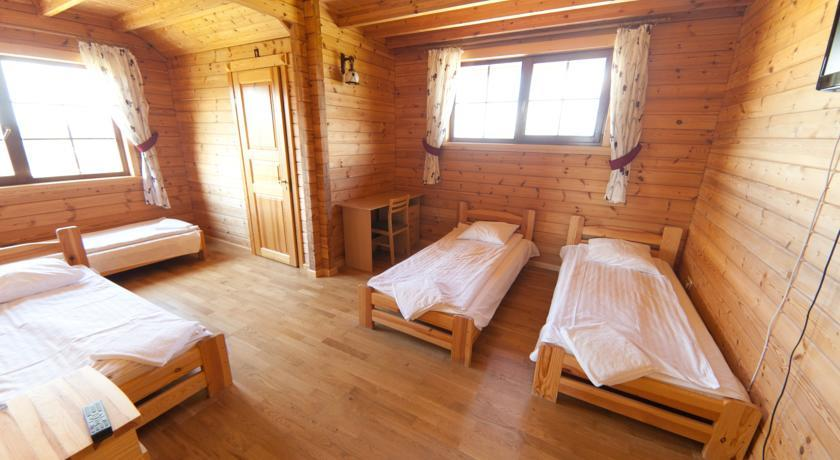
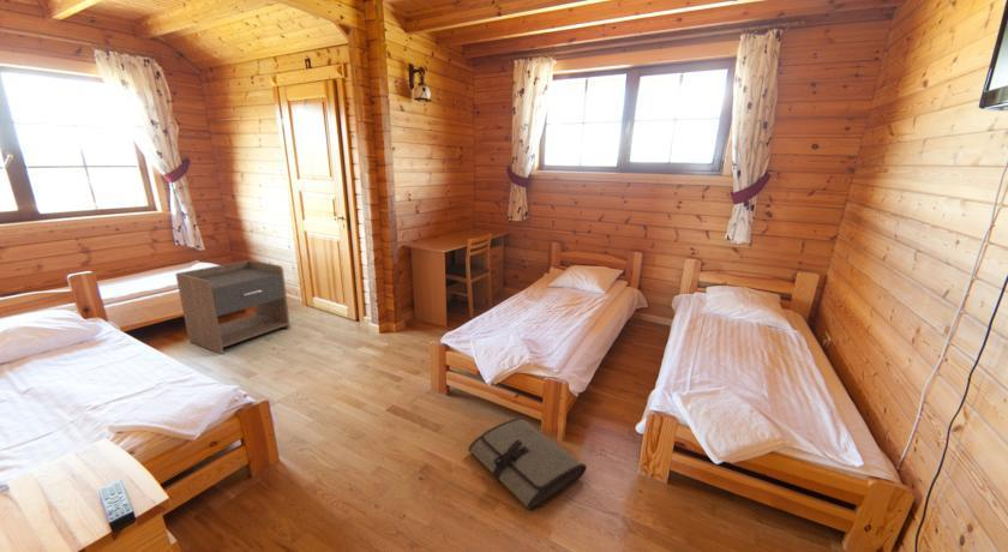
+ tool roll [467,416,588,512]
+ nightstand [174,259,292,355]
